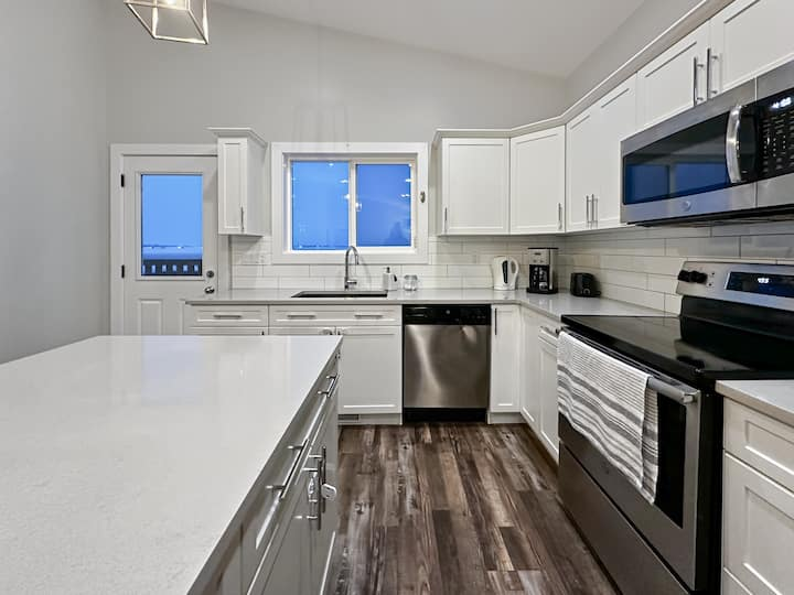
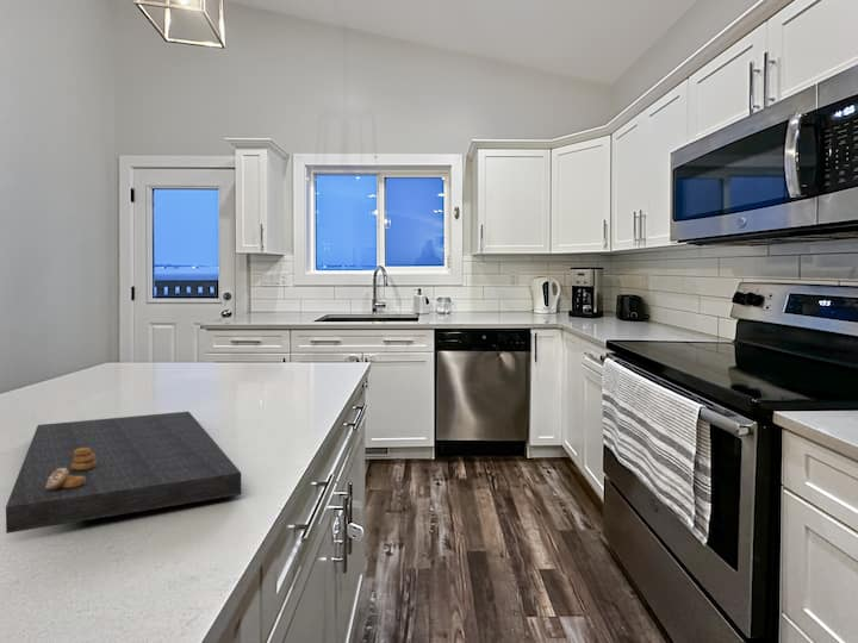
+ cutting board [5,411,242,535]
